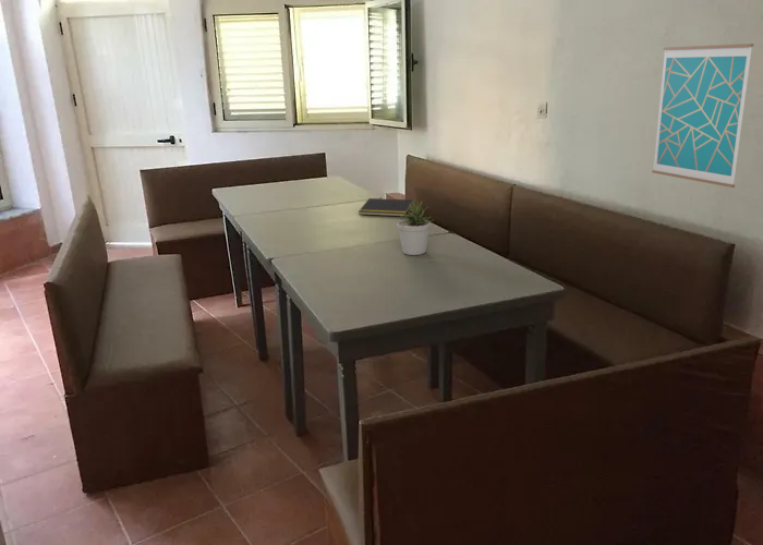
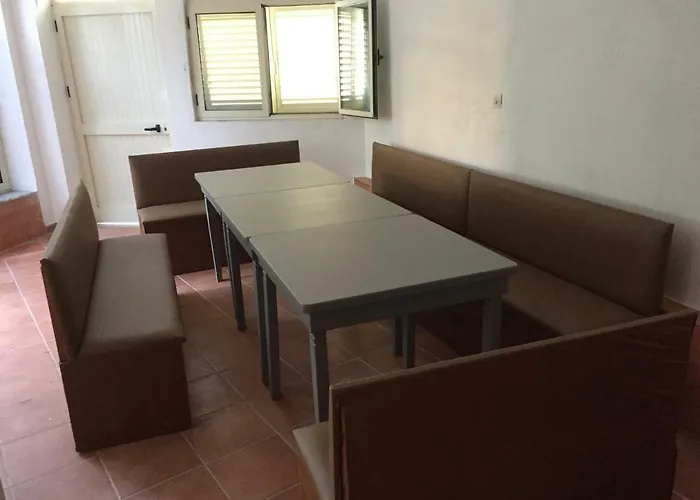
- potted plant [396,201,433,256]
- notepad [358,197,414,217]
- wall art [651,43,754,189]
